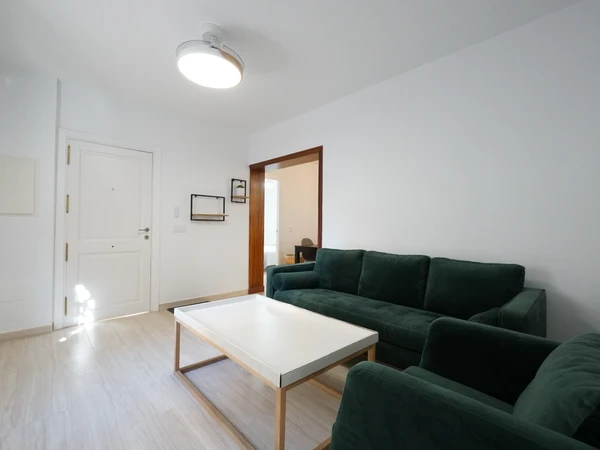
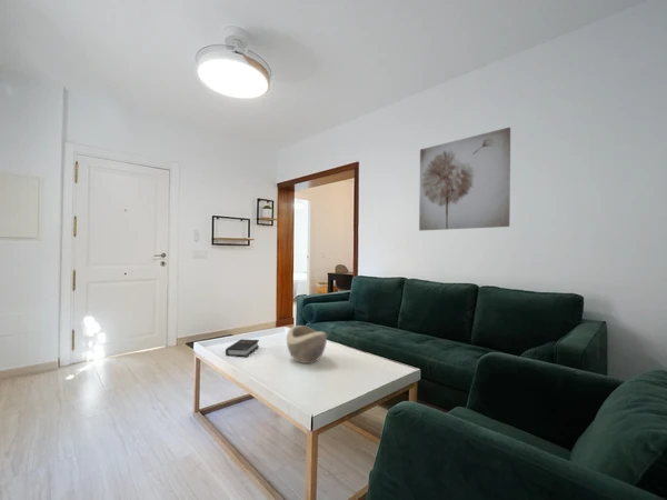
+ decorative bowl [286,324,328,364]
+ wall art [418,127,511,231]
+ hardback book [225,338,260,358]
